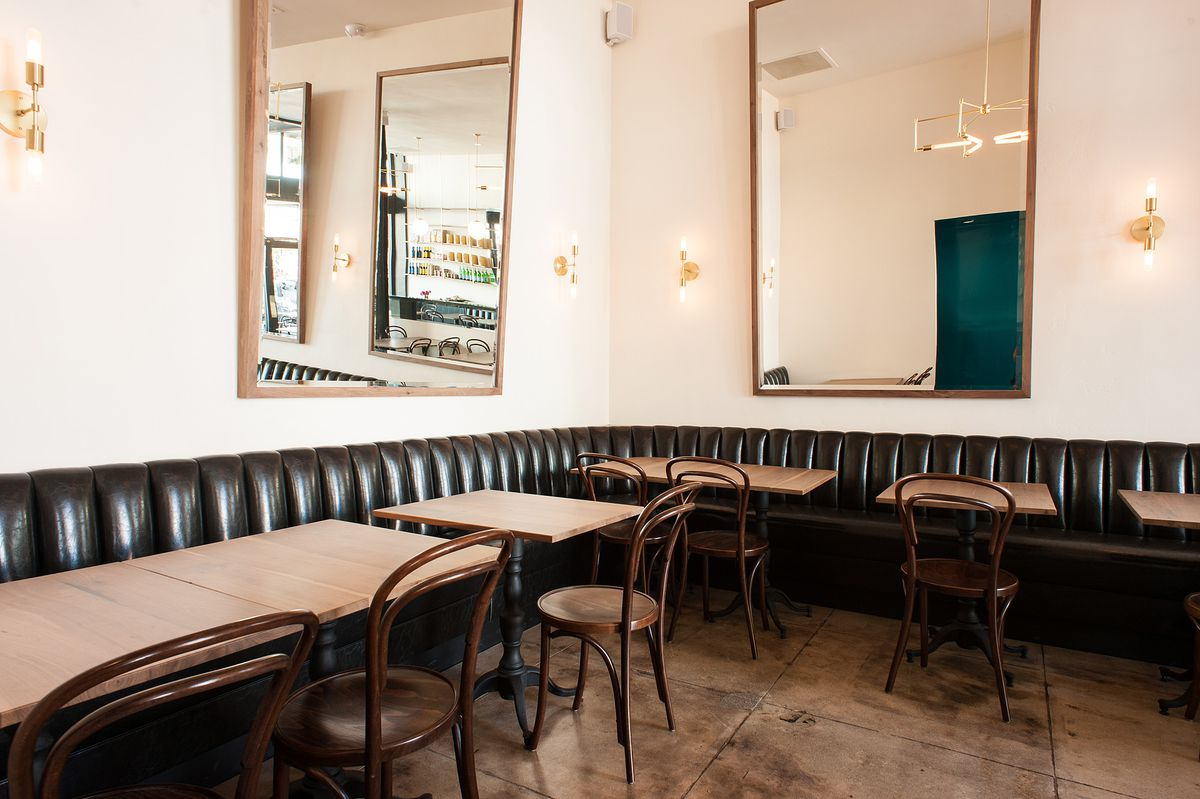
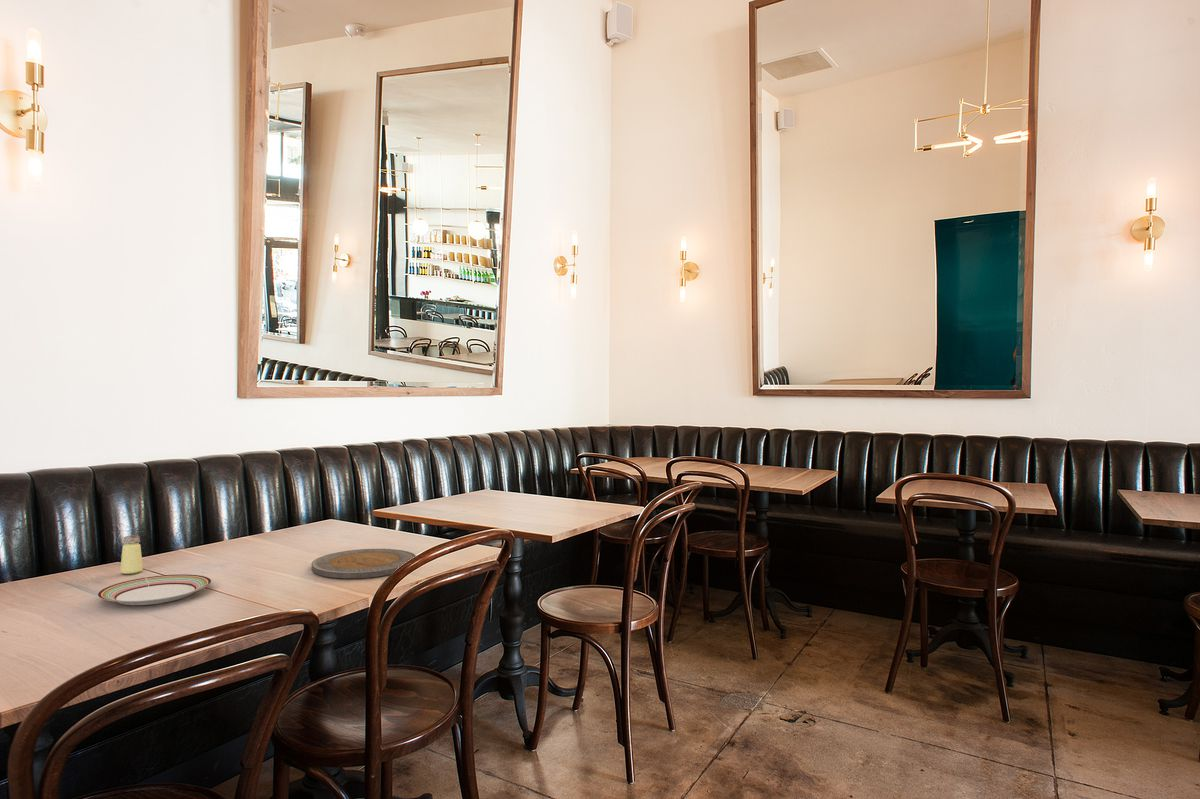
+ saltshaker [119,534,144,575]
+ plate [96,573,213,606]
+ plate [311,548,417,579]
